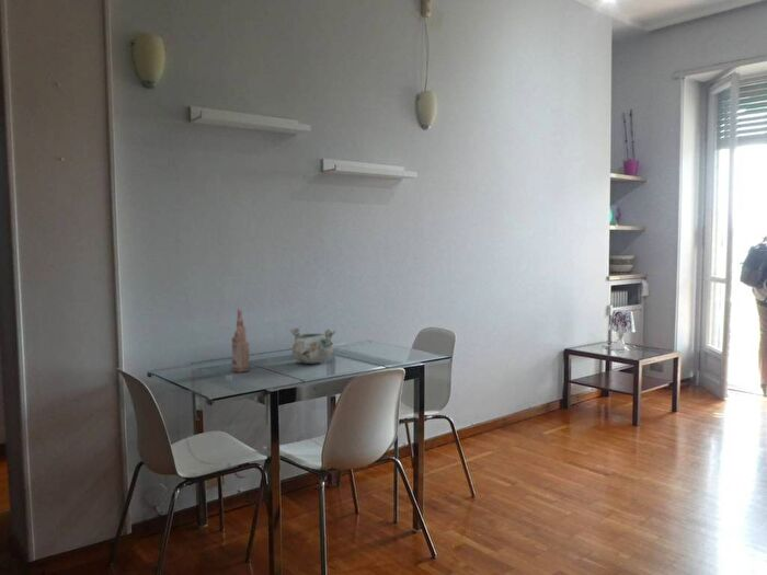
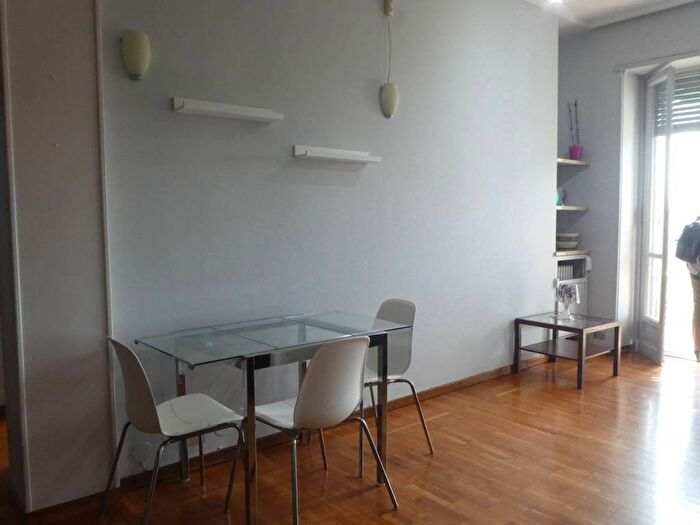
- bottle [231,308,251,373]
- decorative bowl [289,327,336,365]
